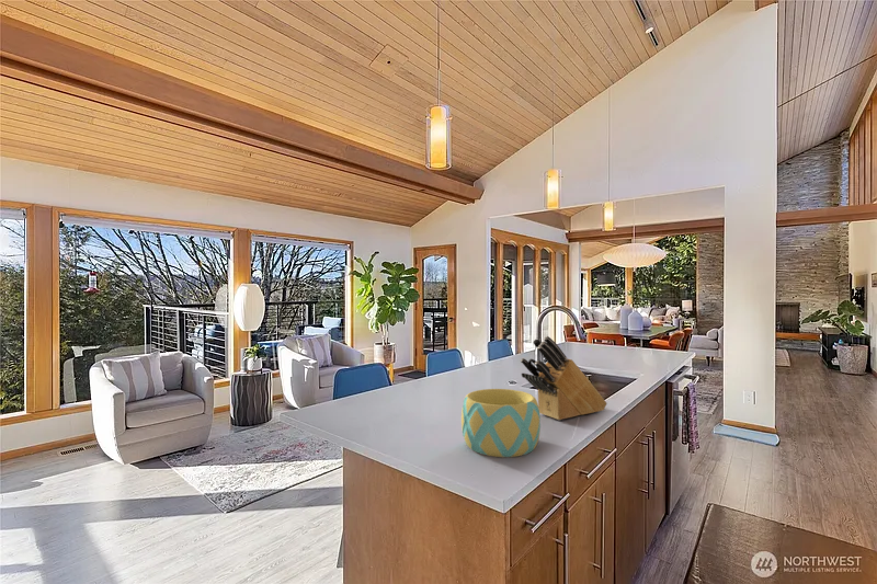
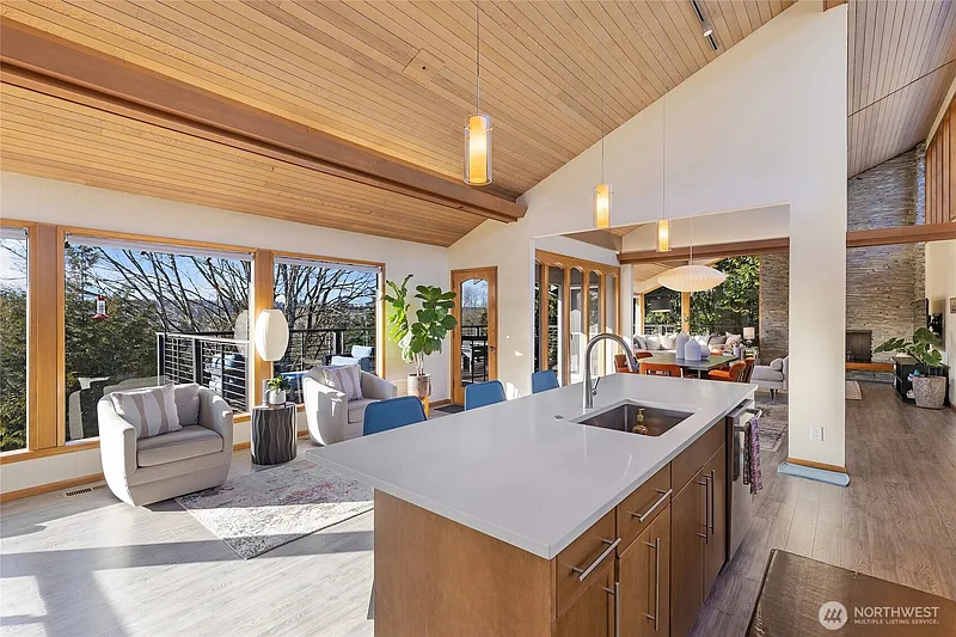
- knife block [520,335,608,421]
- bowl [460,388,542,458]
